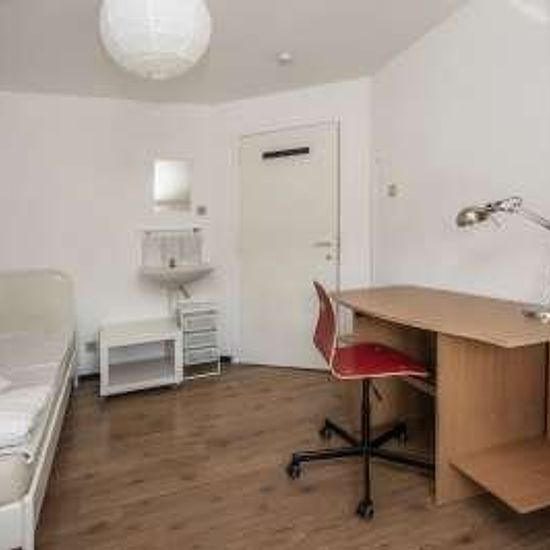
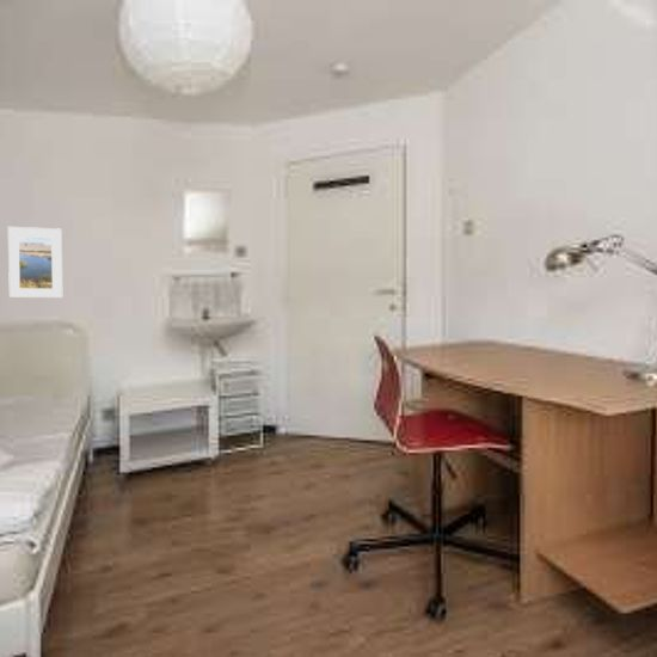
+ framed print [7,226,63,299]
